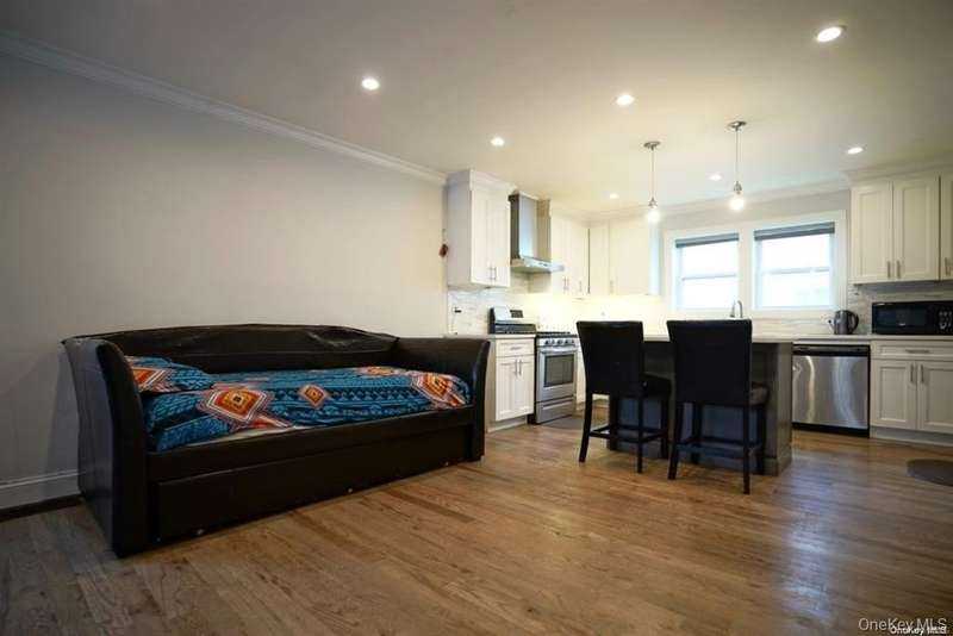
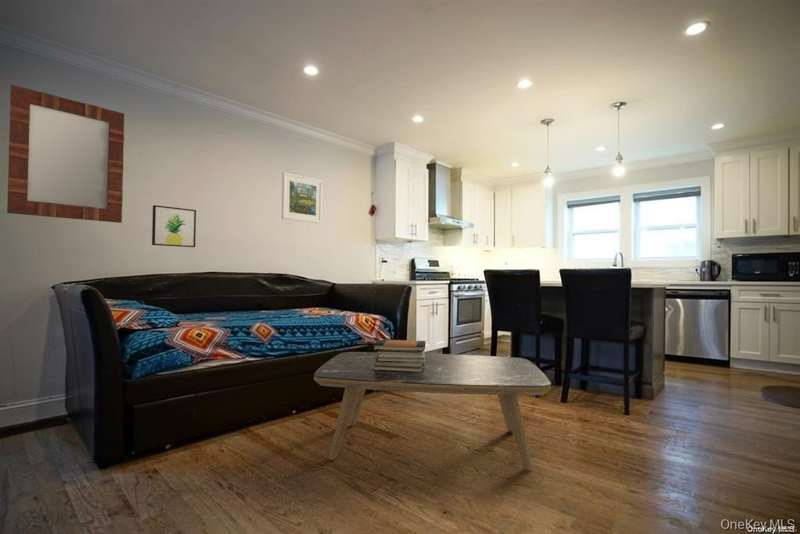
+ wall art [151,204,197,248]
+ home mirror [6,84,125,224]
+ book stack [372,339,426,372]
+ coffee table [313,351,552,472]
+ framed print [281,171,323,224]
